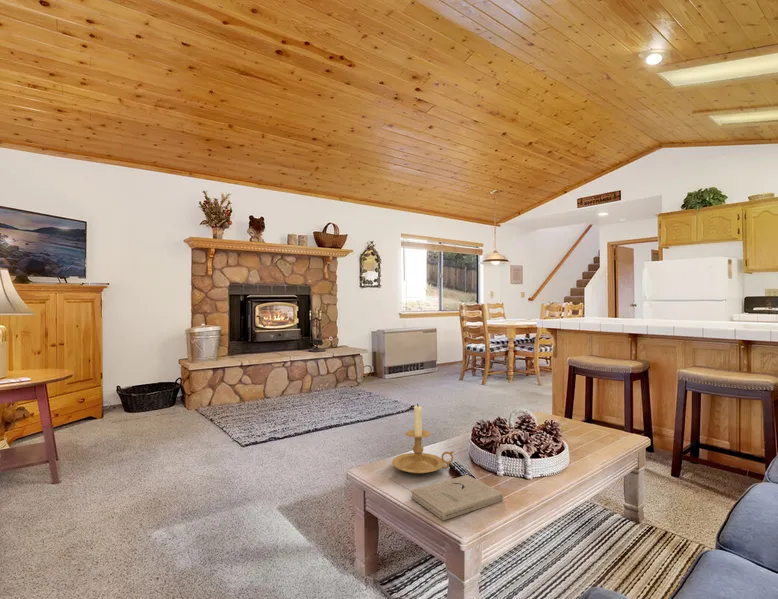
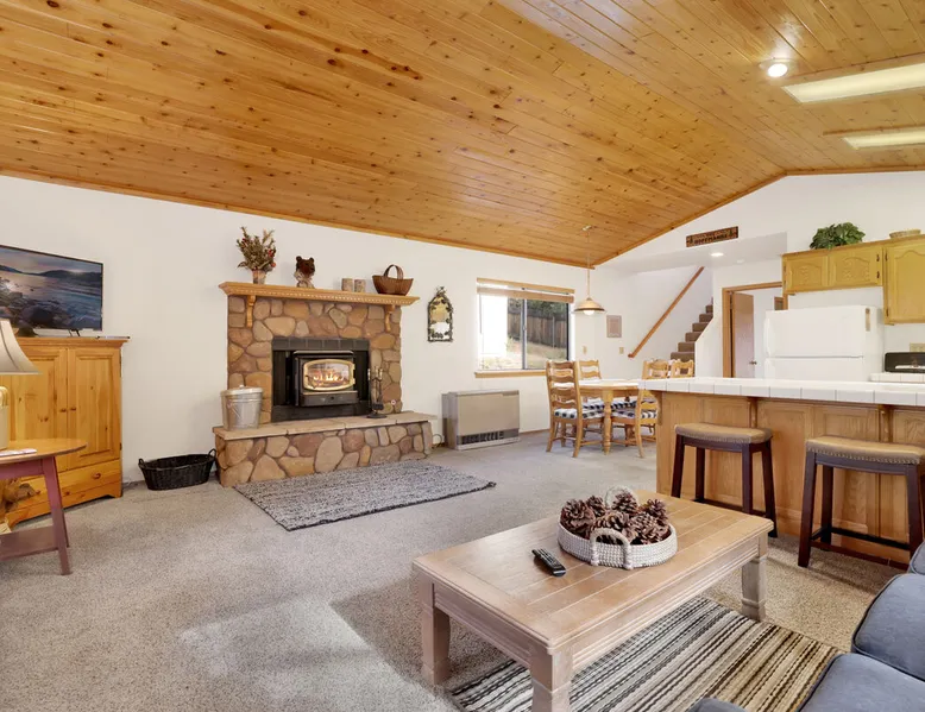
- candle holder [391,403,455,475]
- book [410,474,504,521]
